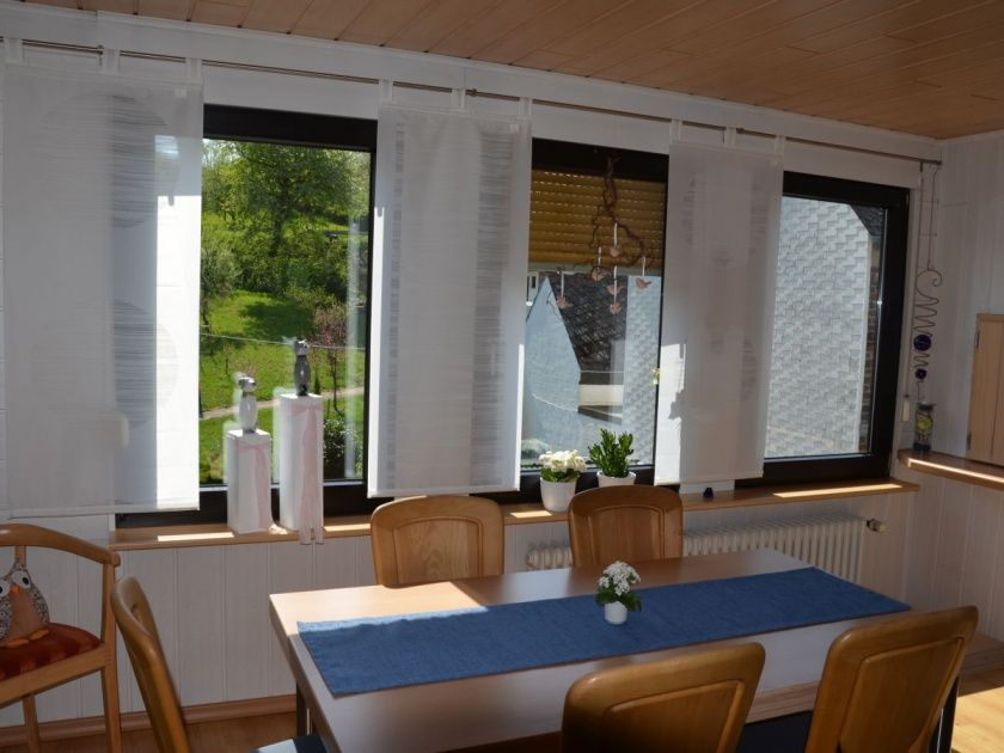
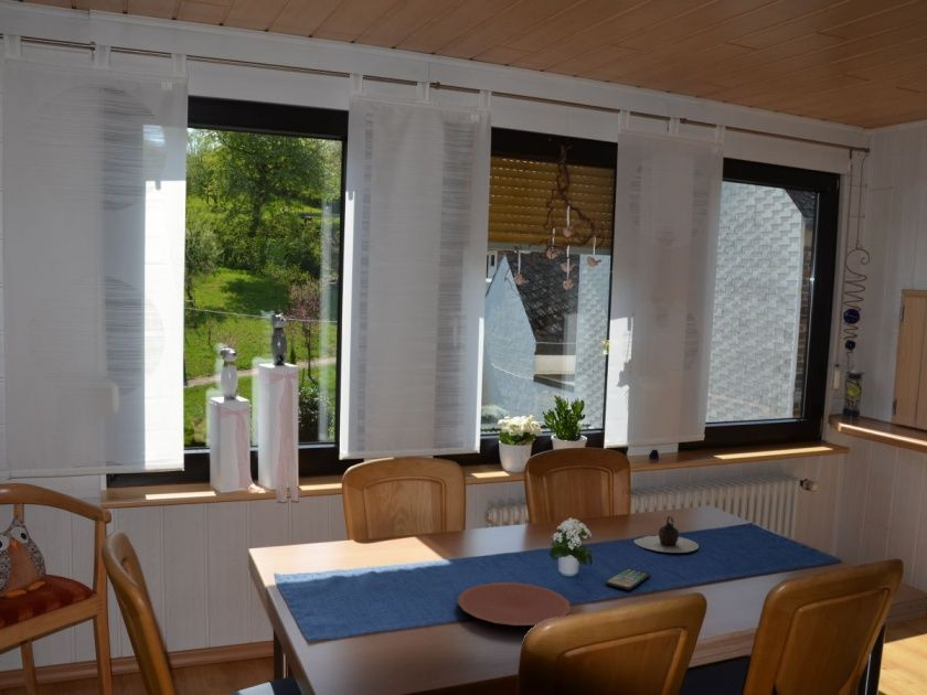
+ teapot [632,515,700,554]
+ smartphone [605,567,651,591]
+ plate [457,581,572,627]
